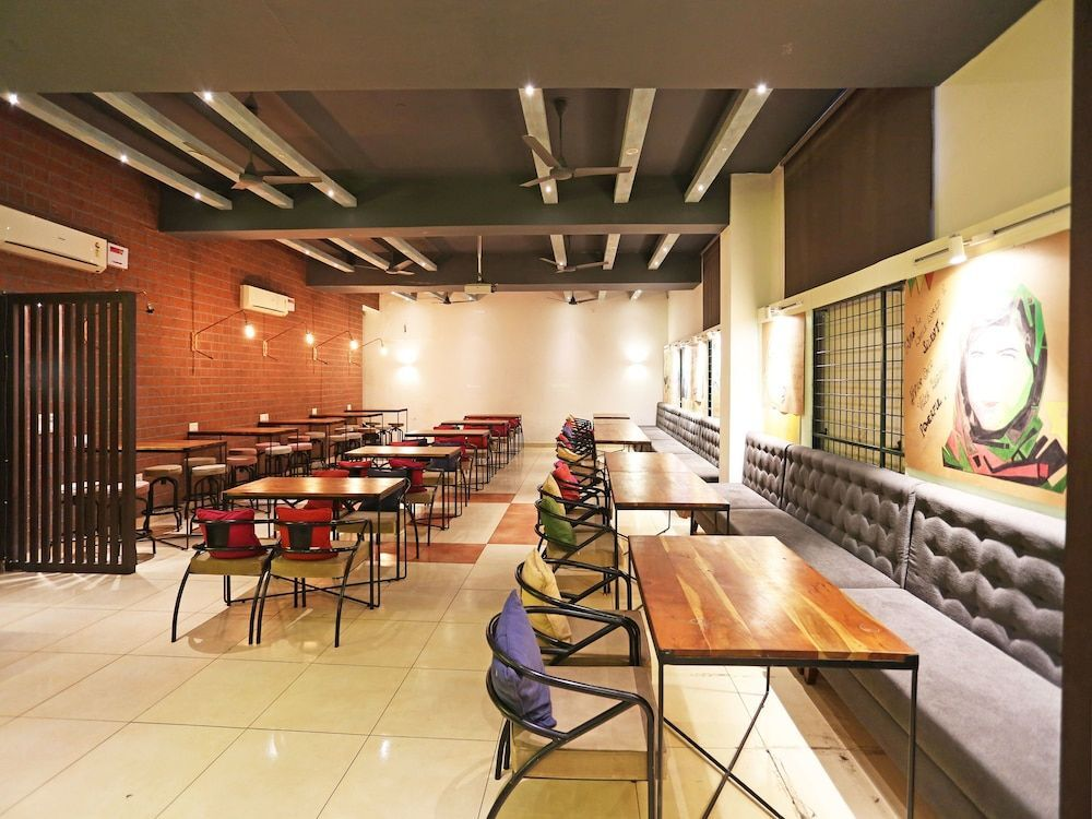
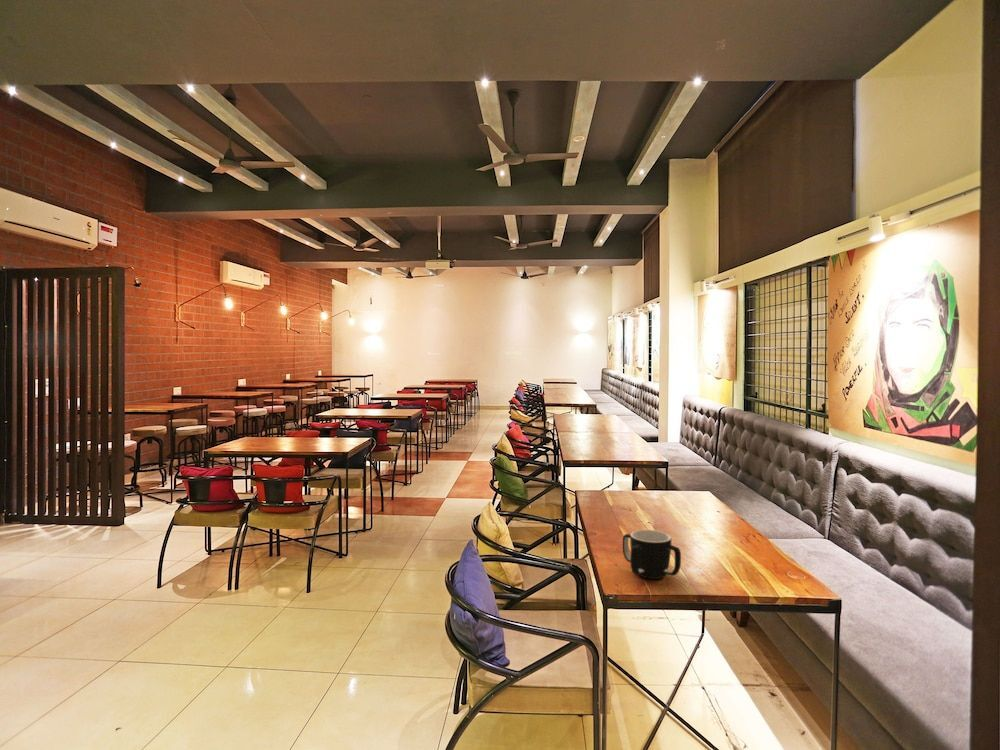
+ mug [622,529,682,580]
